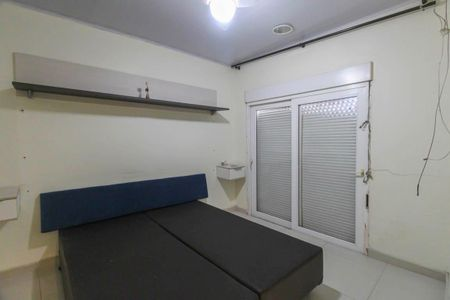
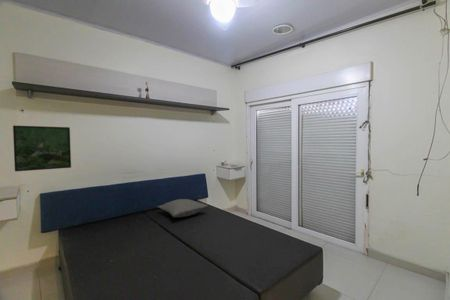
+ pillow [157,198,209,218]
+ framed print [12,125,72,172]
